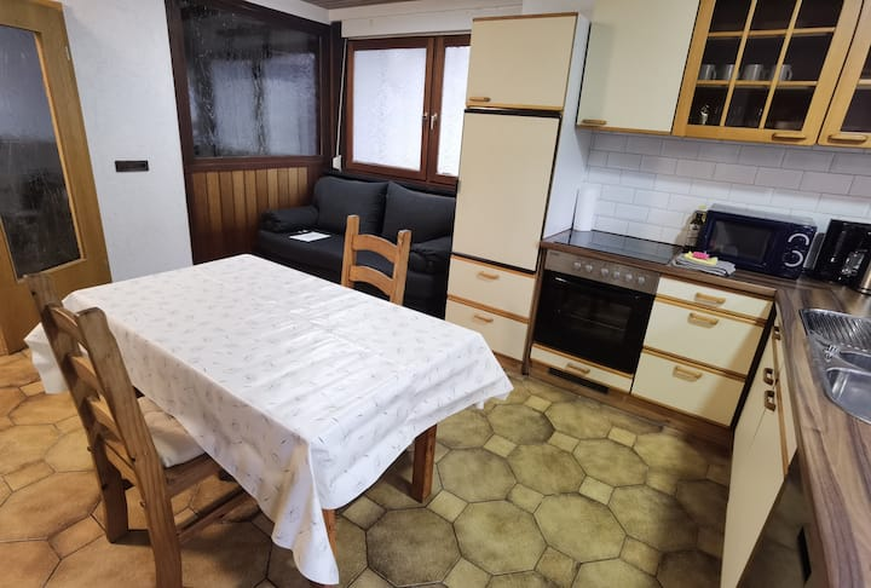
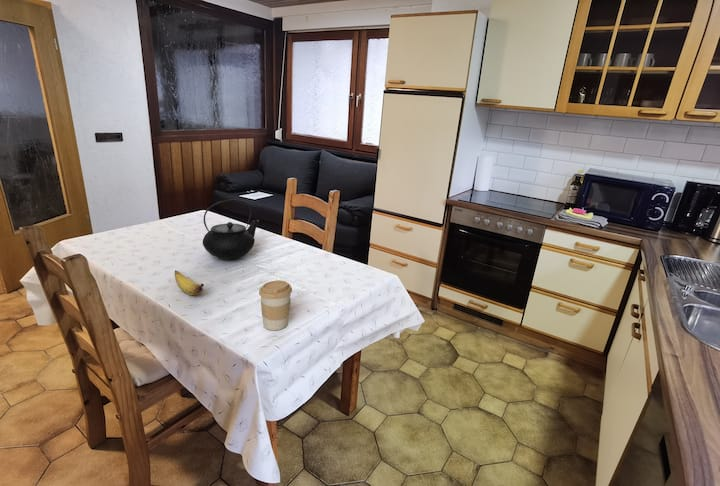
+ teapot [202,198,260,261]
+ banana [174,270,205,296]
+ coffee cup [258,279,293,331]
